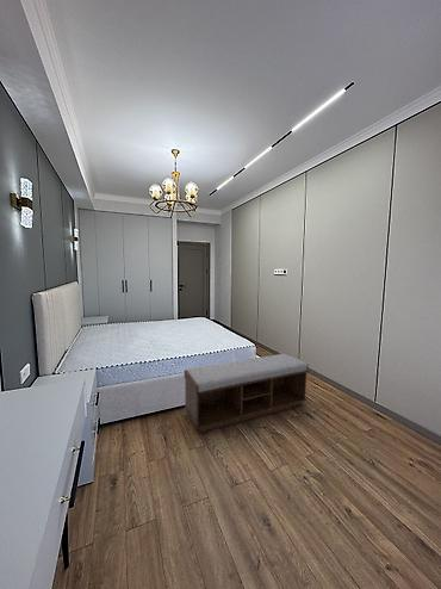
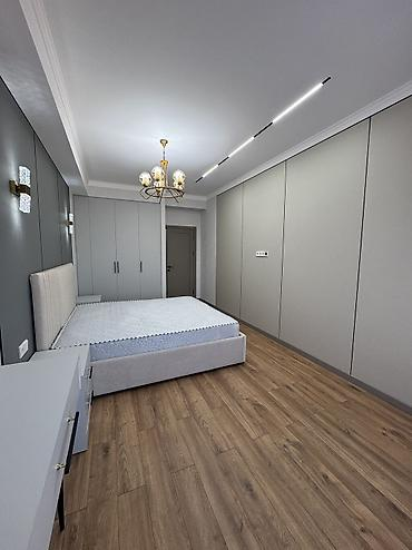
- bench [184,353,309,433]
